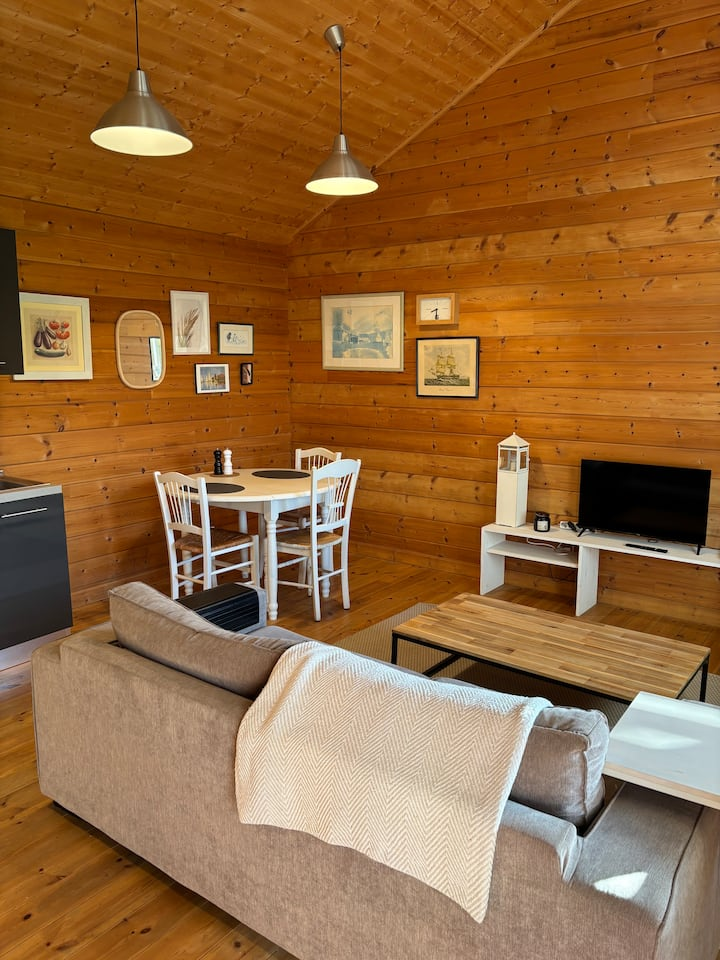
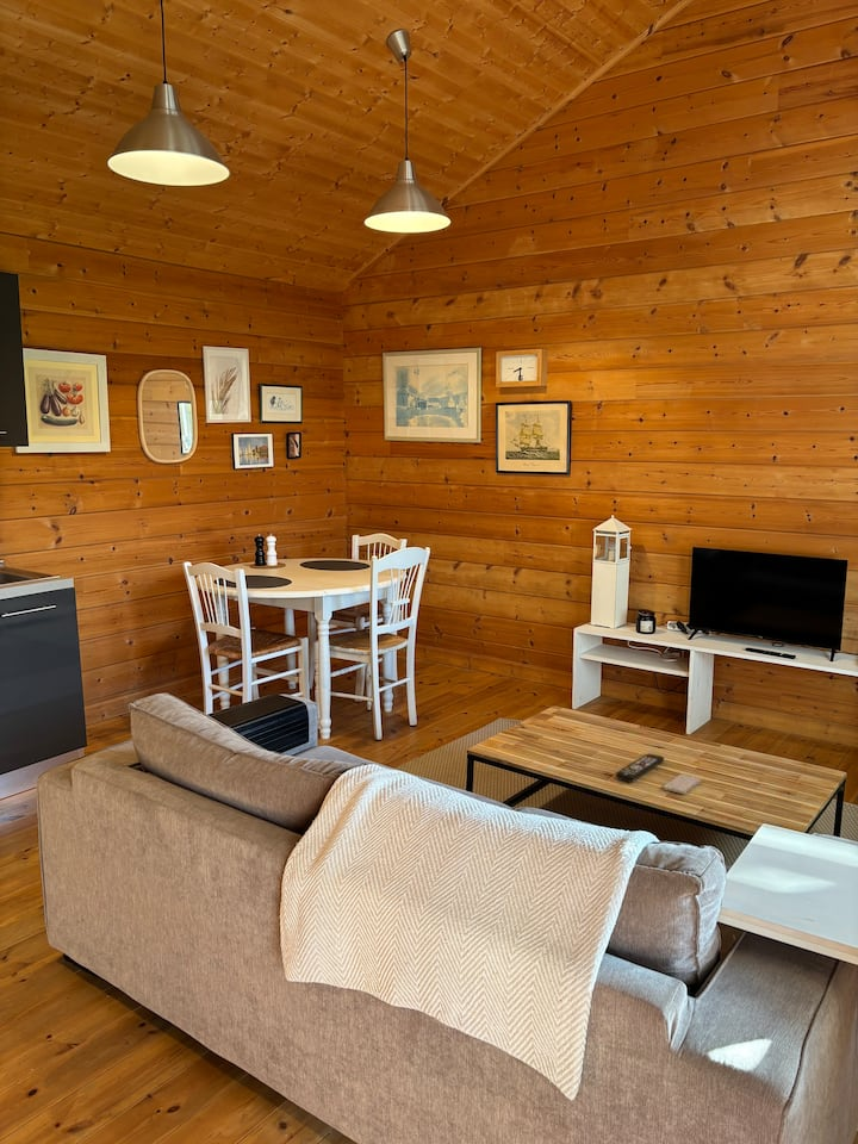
+ smartphone [663,773,702,795]
+ remote control [615,752,665,783]
